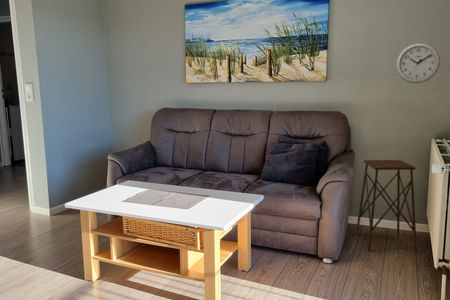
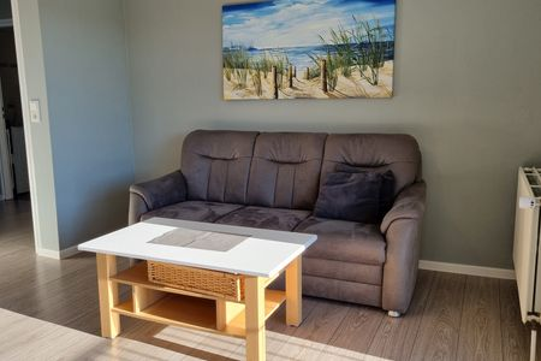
- side table [355,159,418,253]
- wall clock [395,42,441,84]
